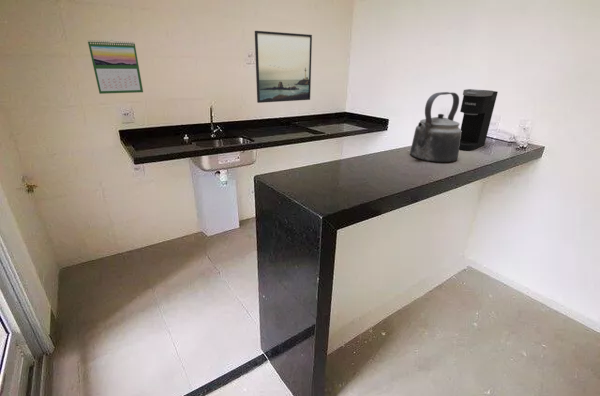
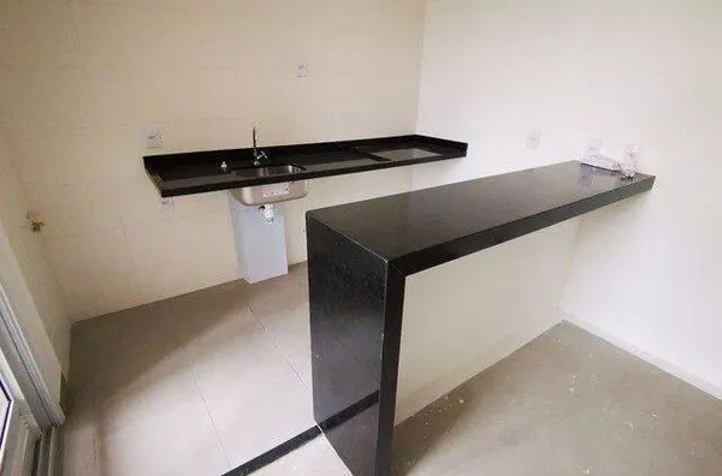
- calendar [87,39,144,95]
- kettle [409,91,462,163]
- coffee maker [459,88,499,151]
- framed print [254,30,313,104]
